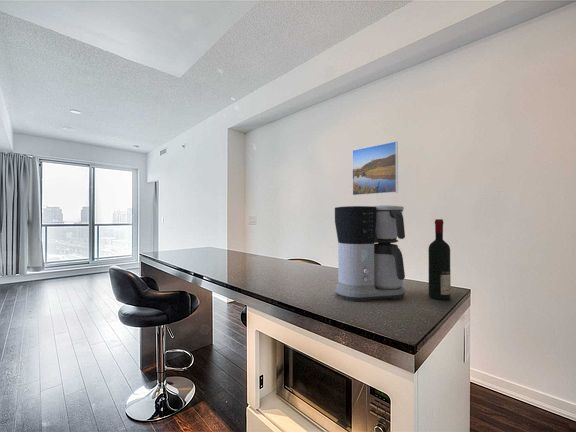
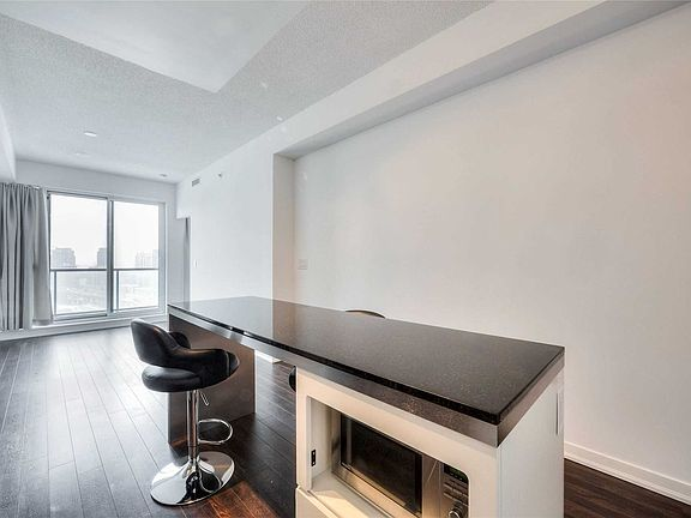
- coffee maker [334,204,406,303]
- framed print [351,140,399,196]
- alcohol [427,218,452,301]
